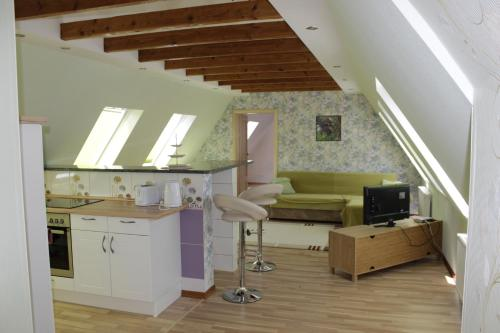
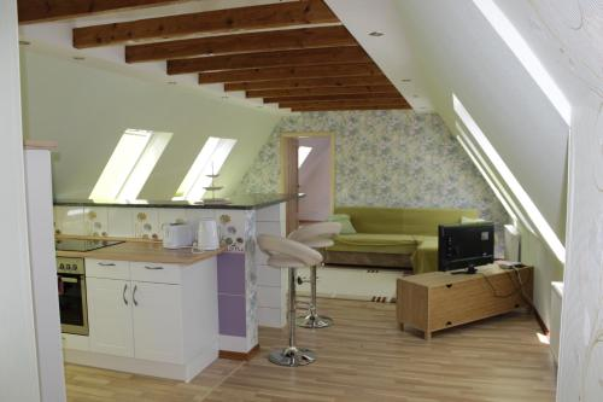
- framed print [315,114,342,142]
